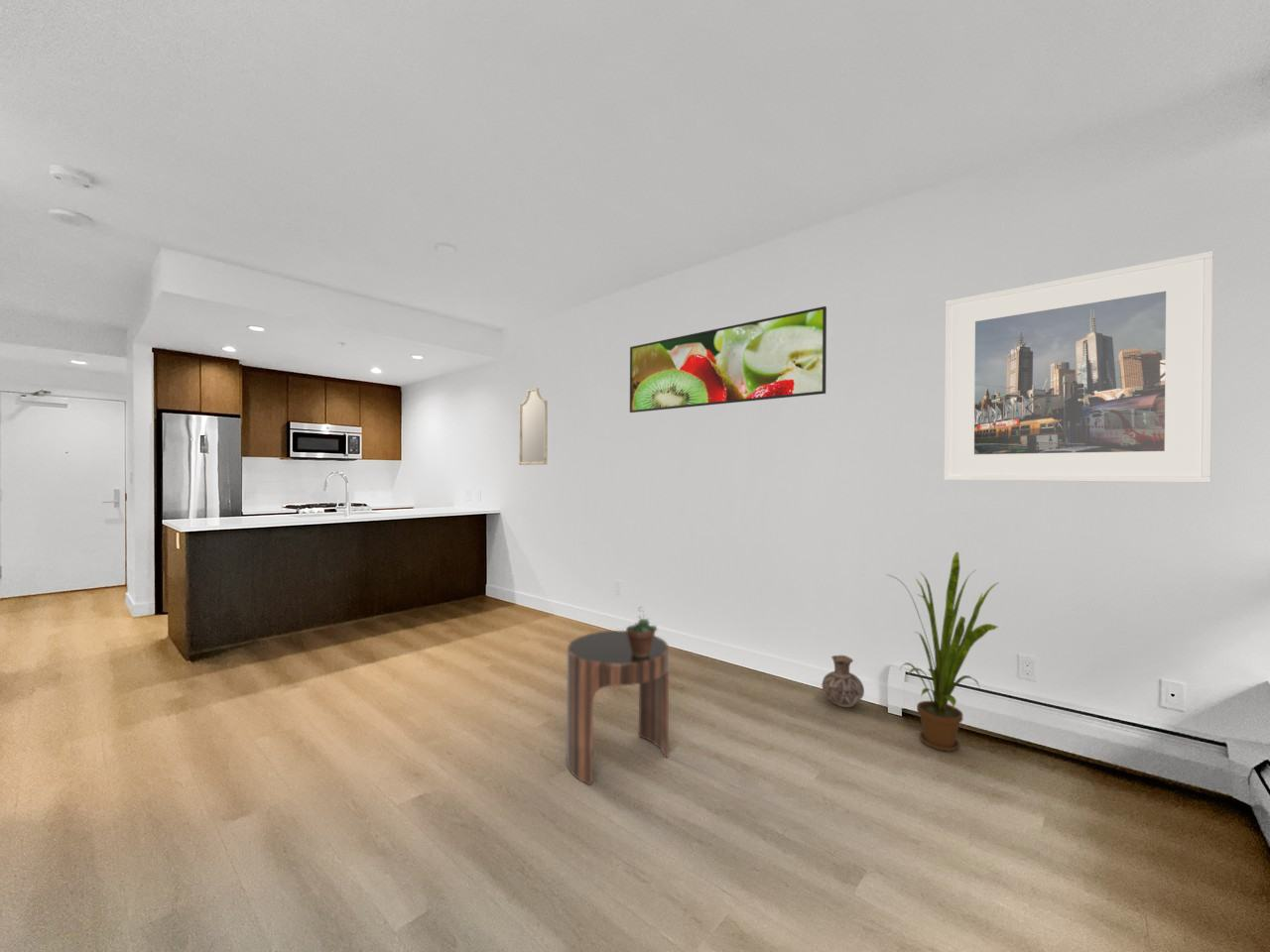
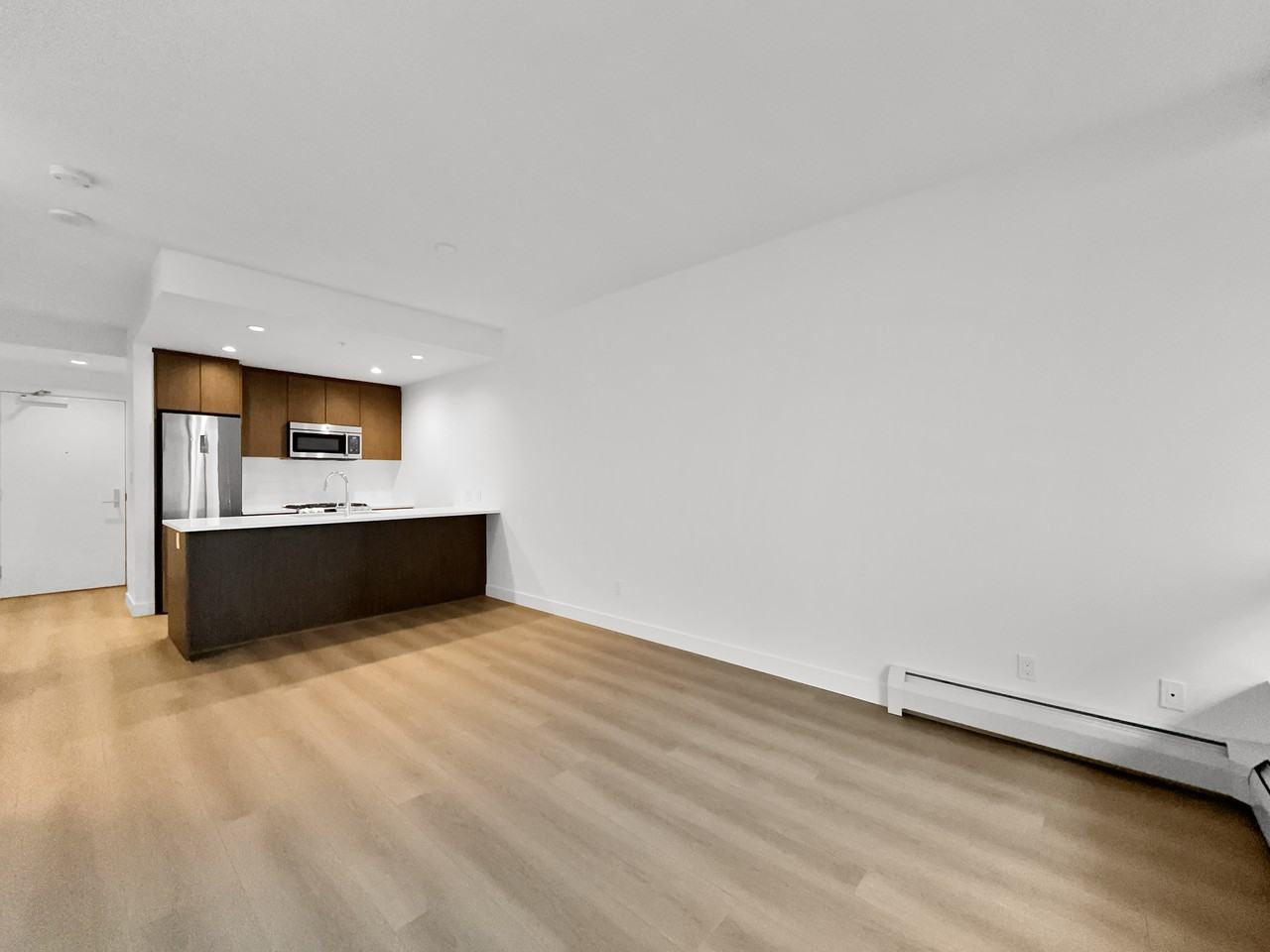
- house plant [885,550,1001,753]
- succulent plant [625,606,658,657]
- side table [566,630,670,786]
- ceramic jug [821,654,865,708]
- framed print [943,250,1214,484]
- home mirror [518,387,549,466]
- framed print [629,305,827,414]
